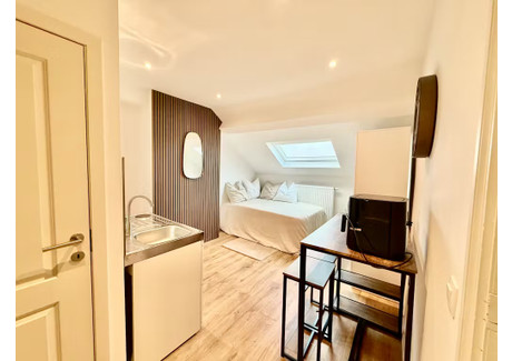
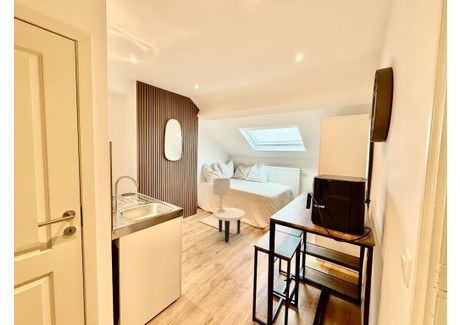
+ side table [212,206,246,243]
+ lamp [212,177,231,213]
